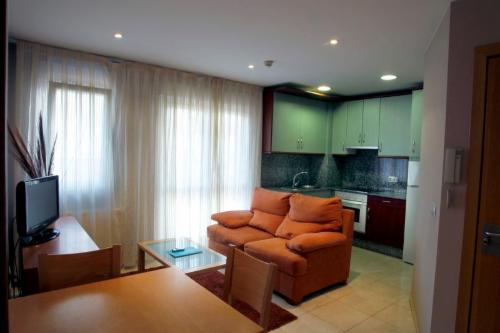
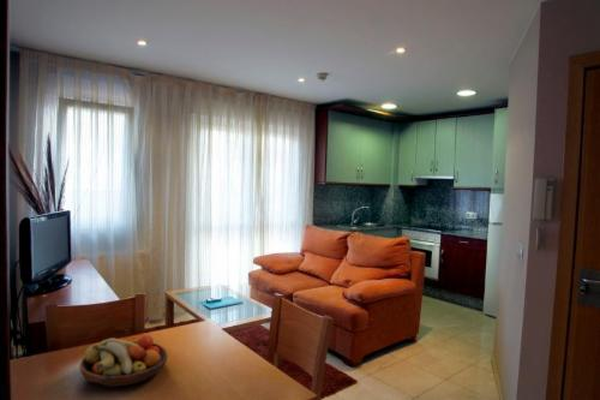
+ fruit bowl [79,334,169,388]
